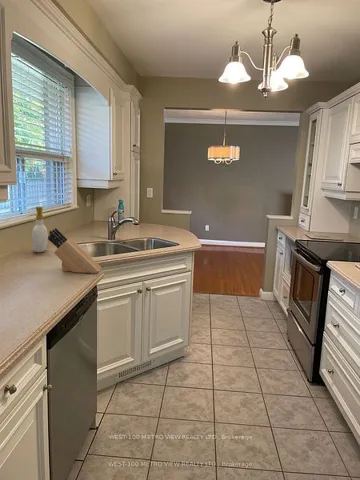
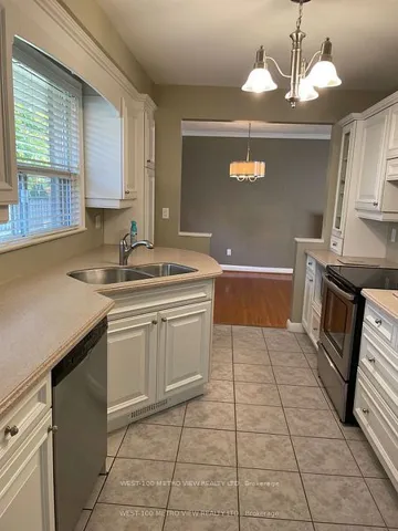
- soap bottle [30,206,49,253]
- knife block [48,227,102,274]
